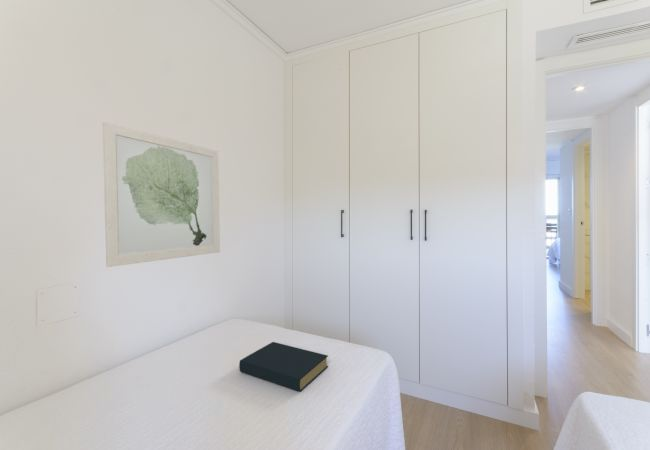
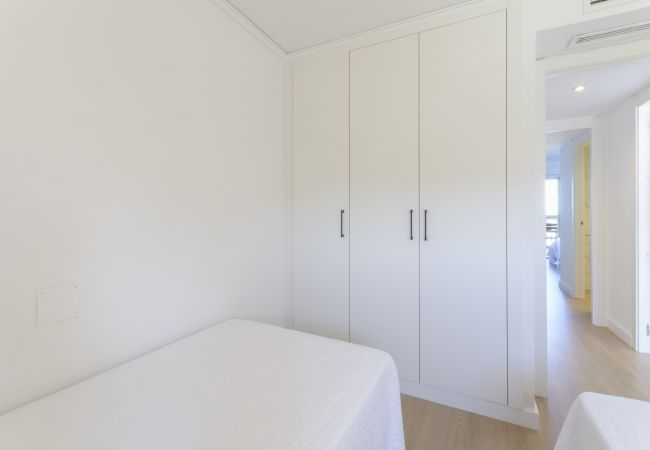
- hardback book [238,341,329,393]
- wall art [102,121,221,268]
